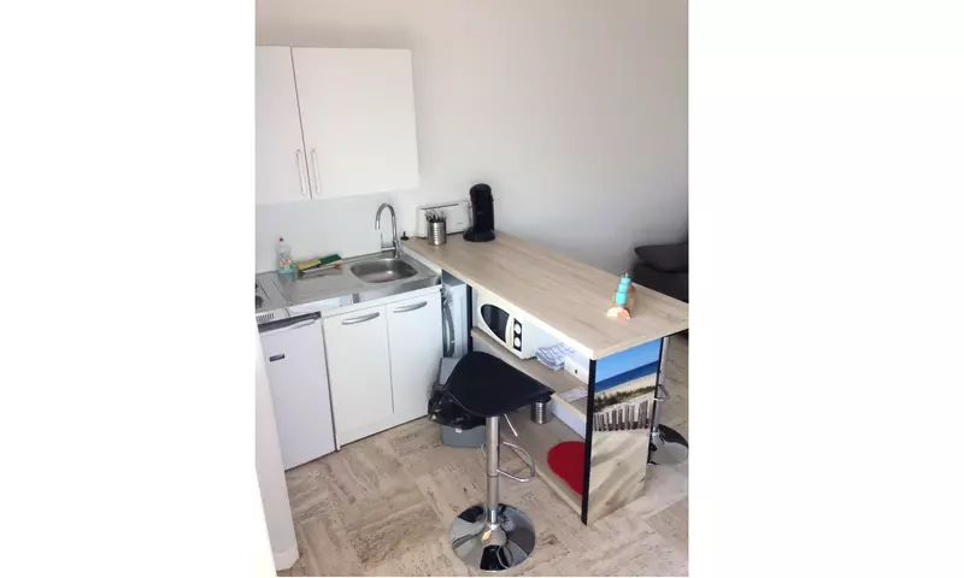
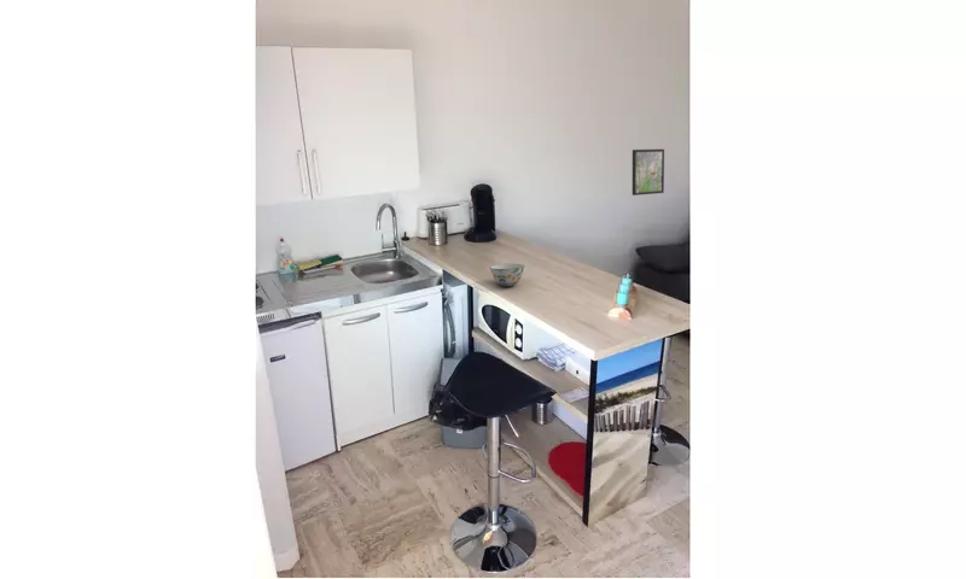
+ soup bowl [489,263,525,287]
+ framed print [632,148,665,197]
